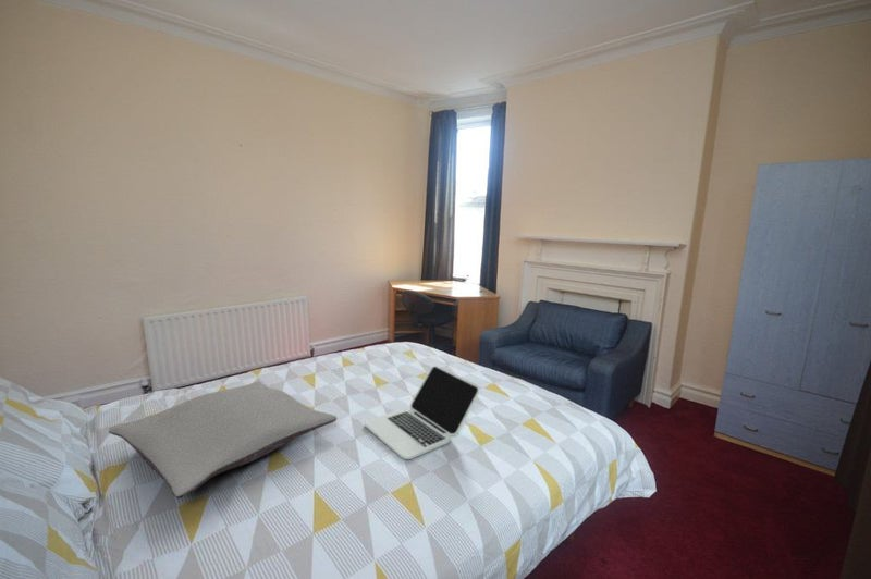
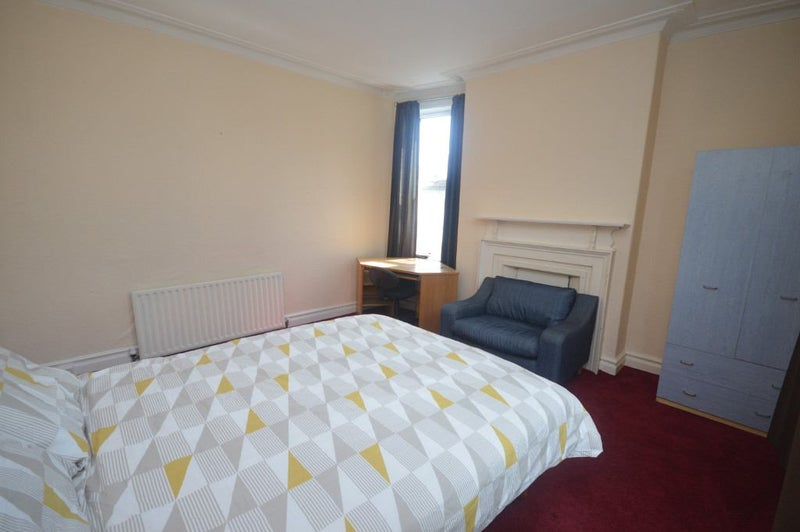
- laptop [364,365,480,460]
- pillow [108,380,338,500]
